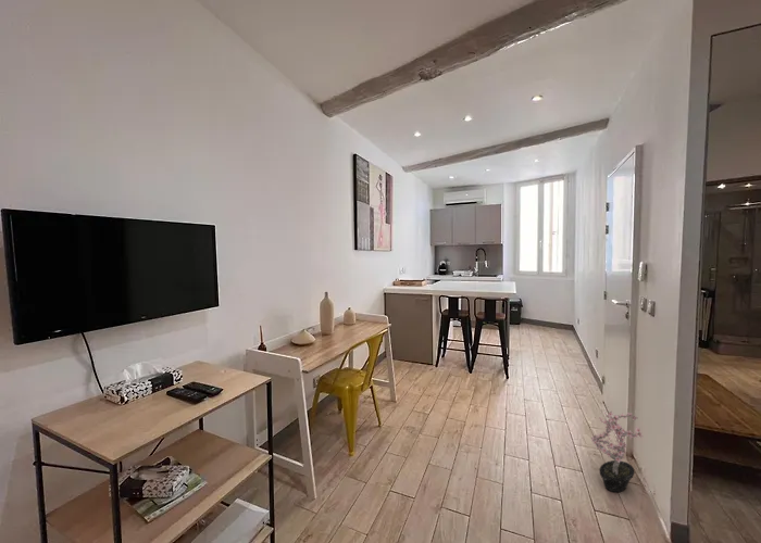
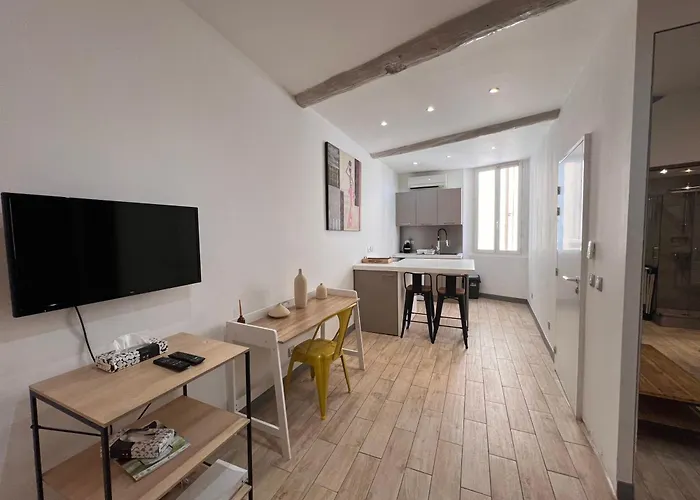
- potted plant [590,408,644,493]
